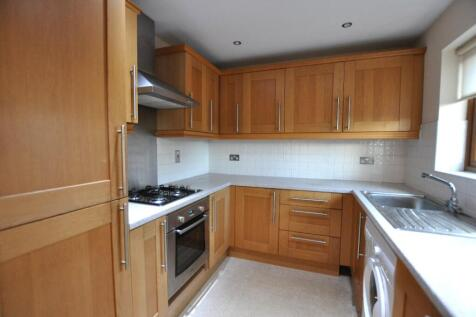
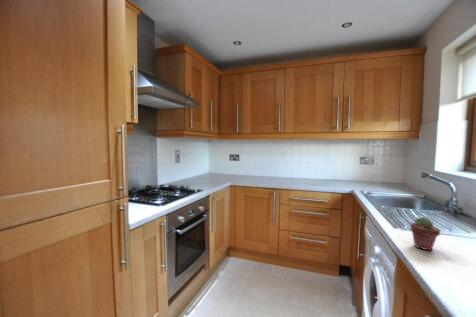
+ potted succulent [409,216,442,251]
